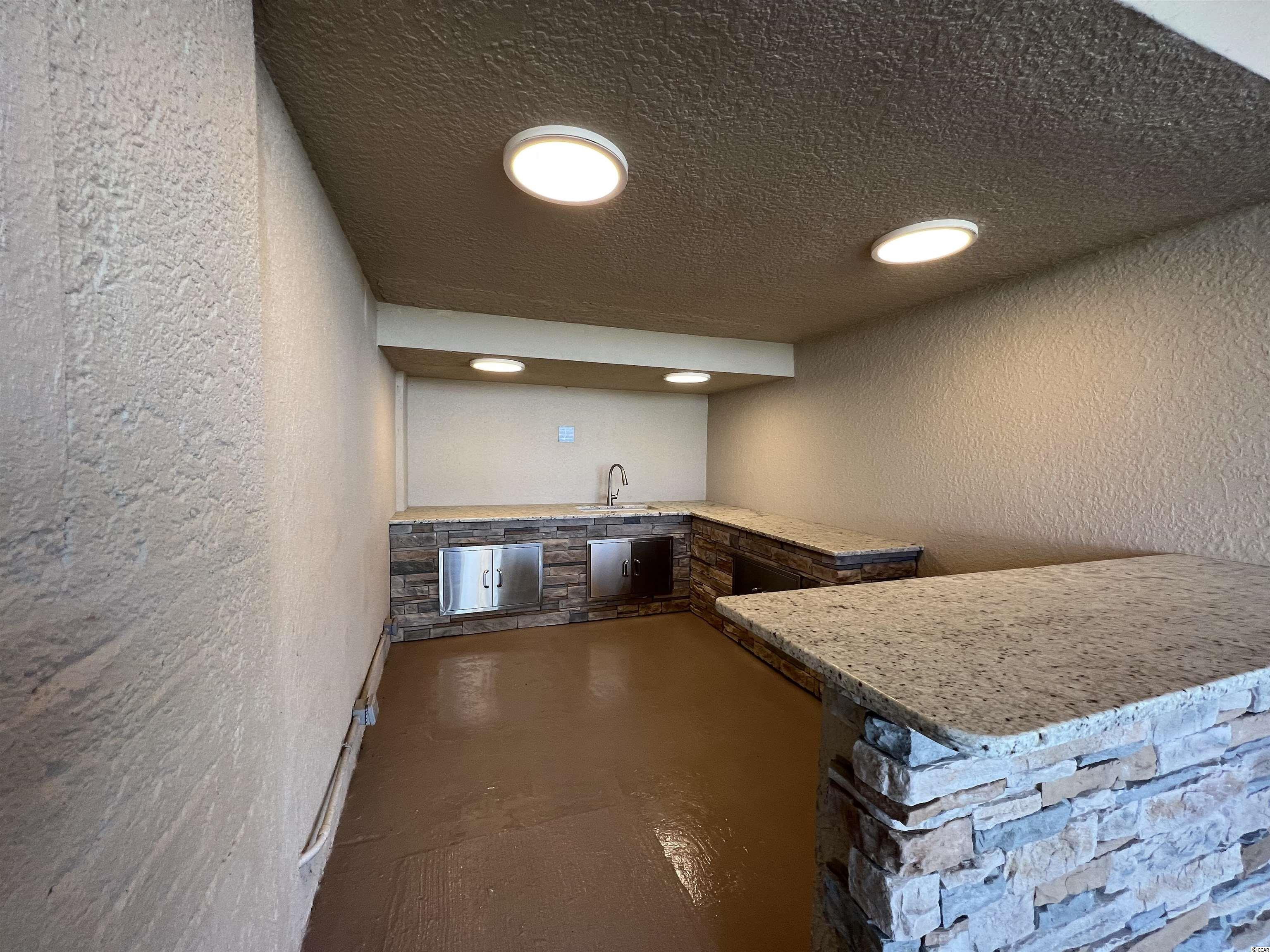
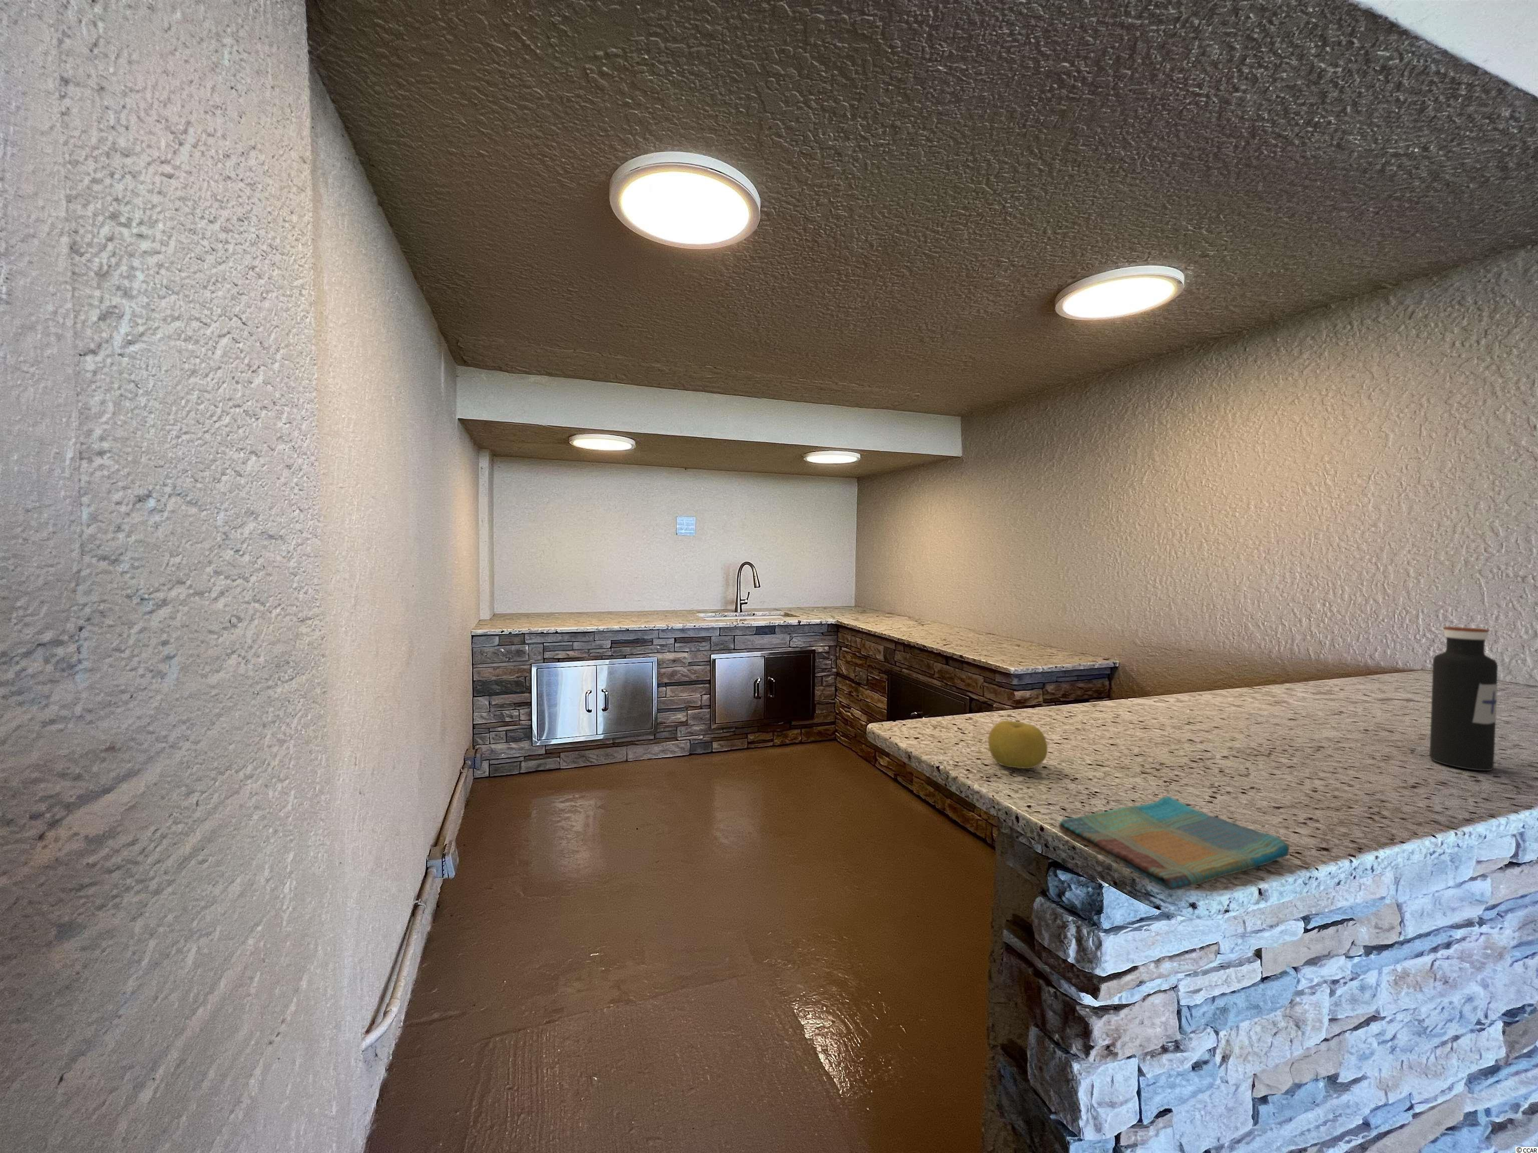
+ water bottle [1429,626,1498,771]
+ dish towel [1058,796,1290,891]
+ fruit [988,721,1048,769]
